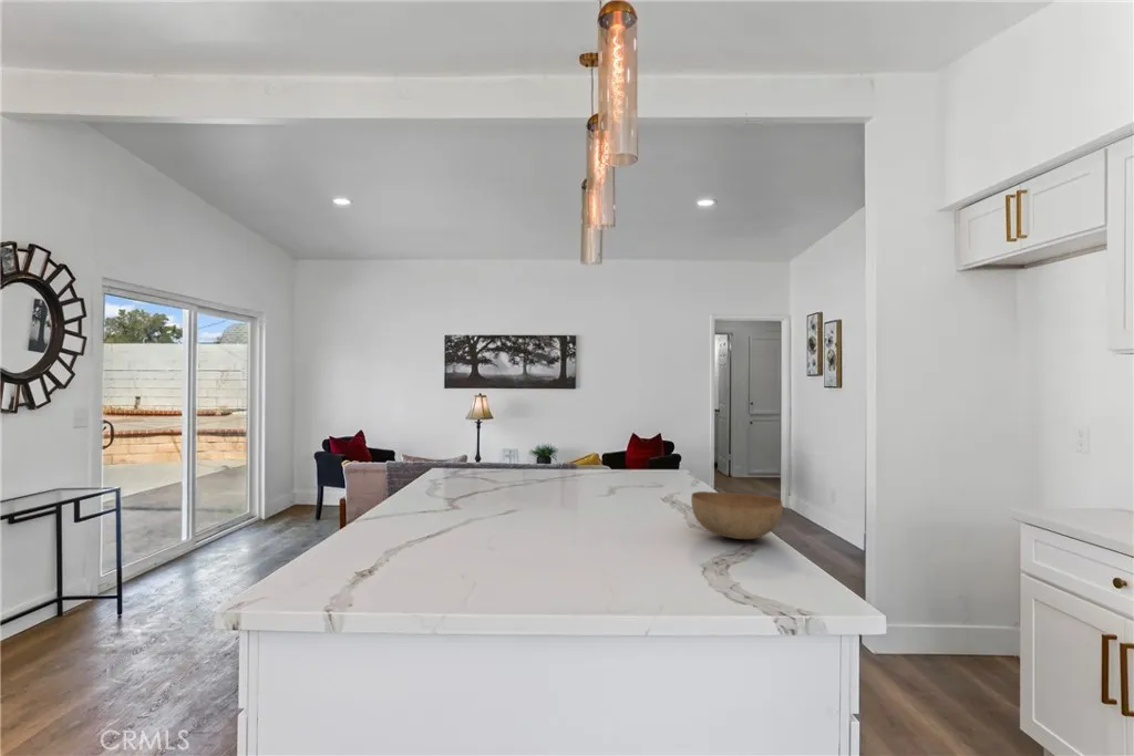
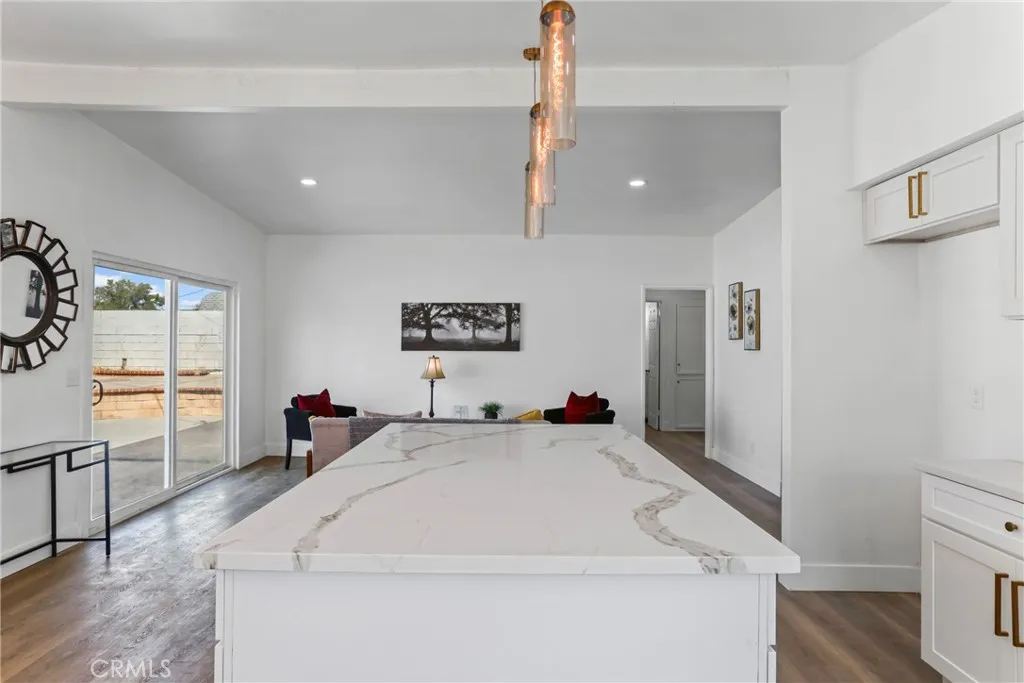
- bowl [690,490,784,540]
